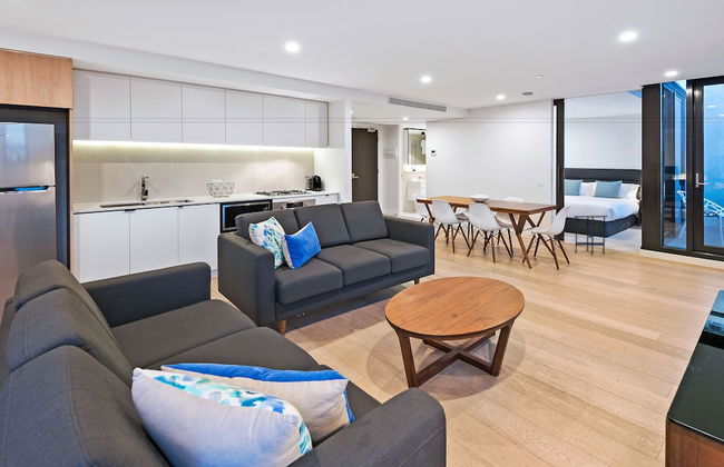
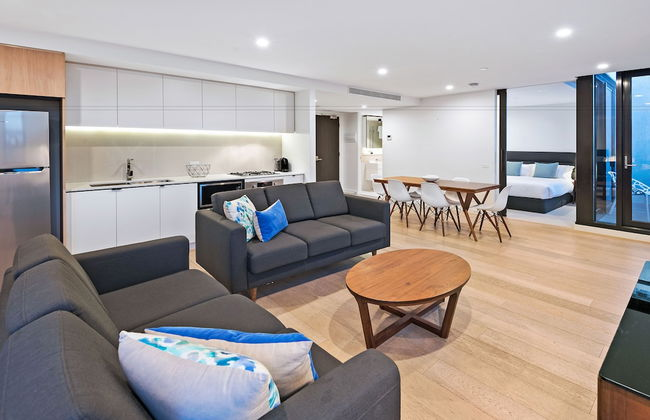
- side table [573,215,608,256]
